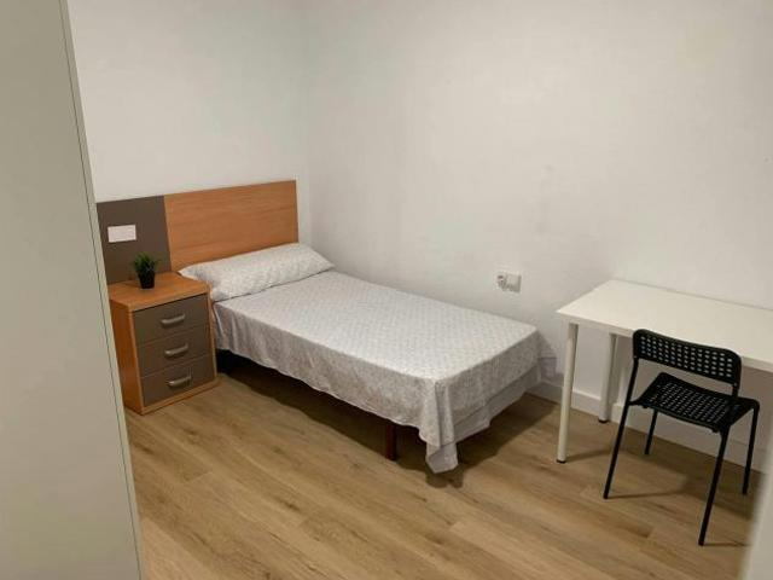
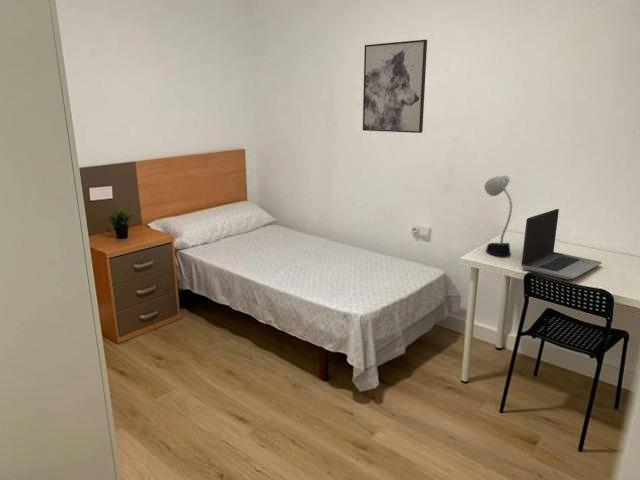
+ wall art [362,39,428,134]
+ laptop computer [520,208,603,280]
+ desk lamp [484,175,513,257]
